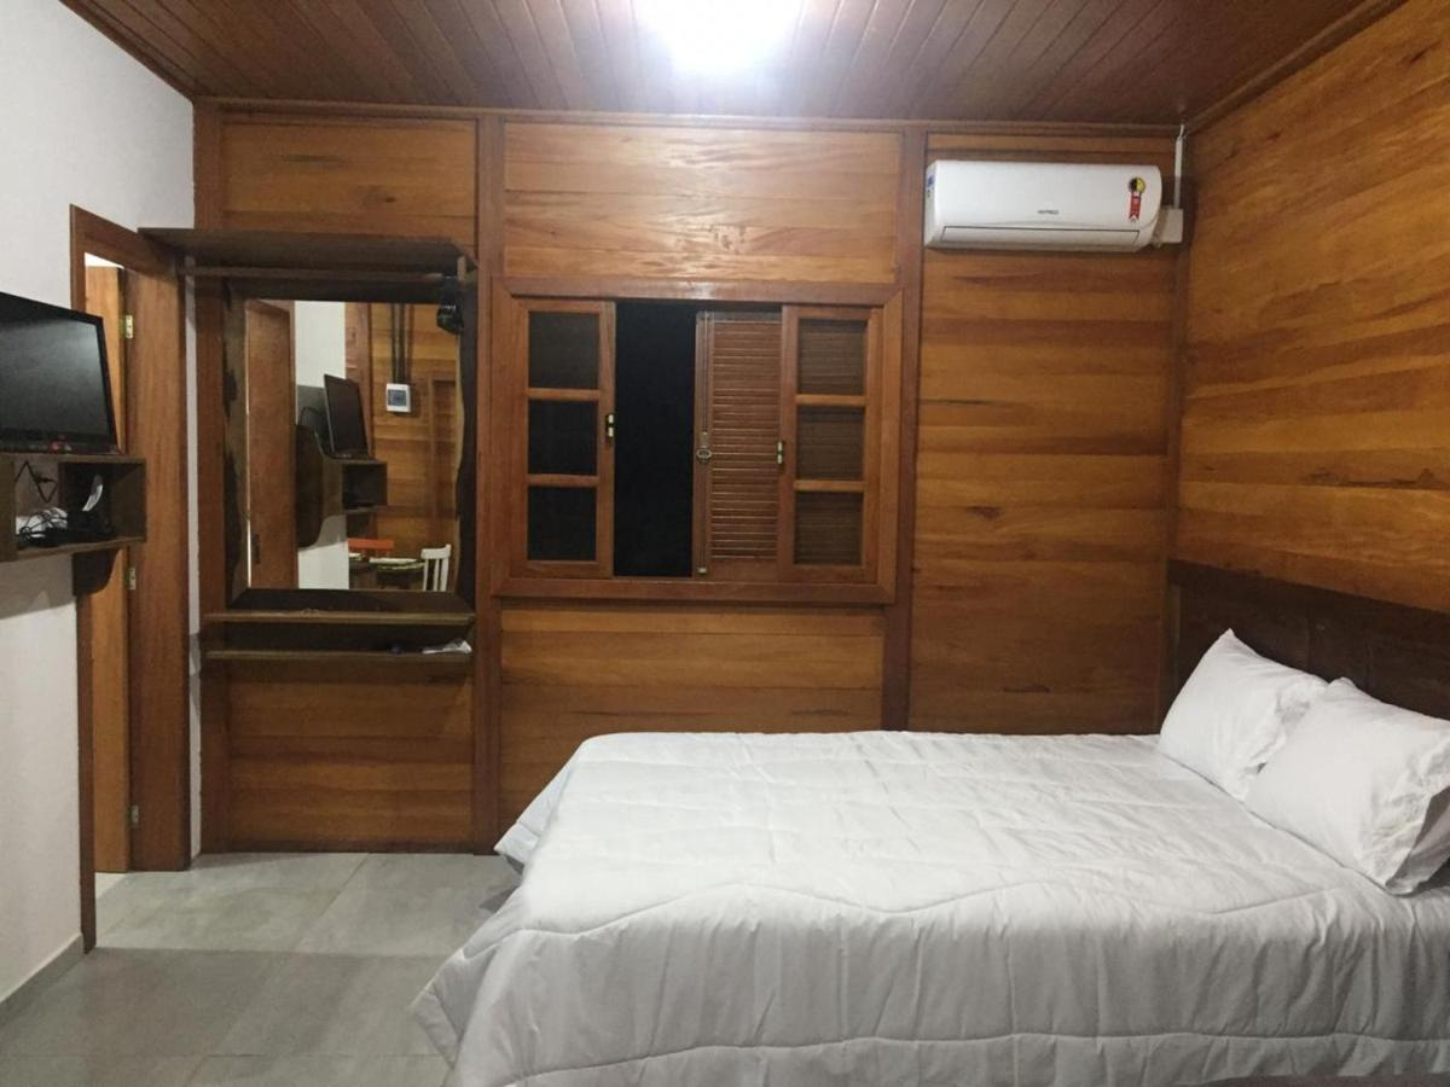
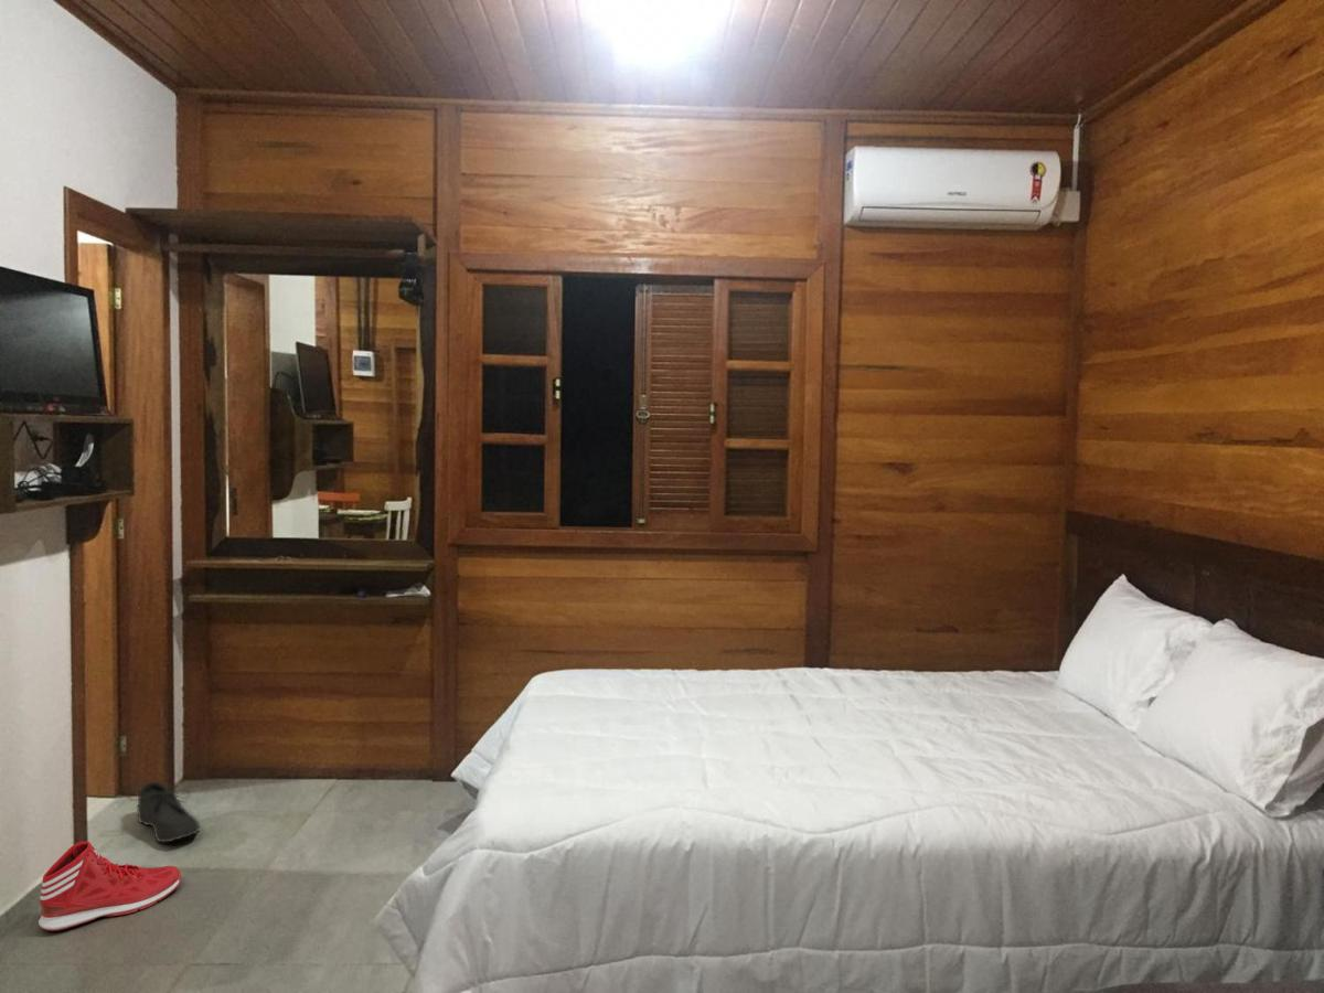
+ arctic [126,779,201,844]
+ sneaker [38,841,182,932]
